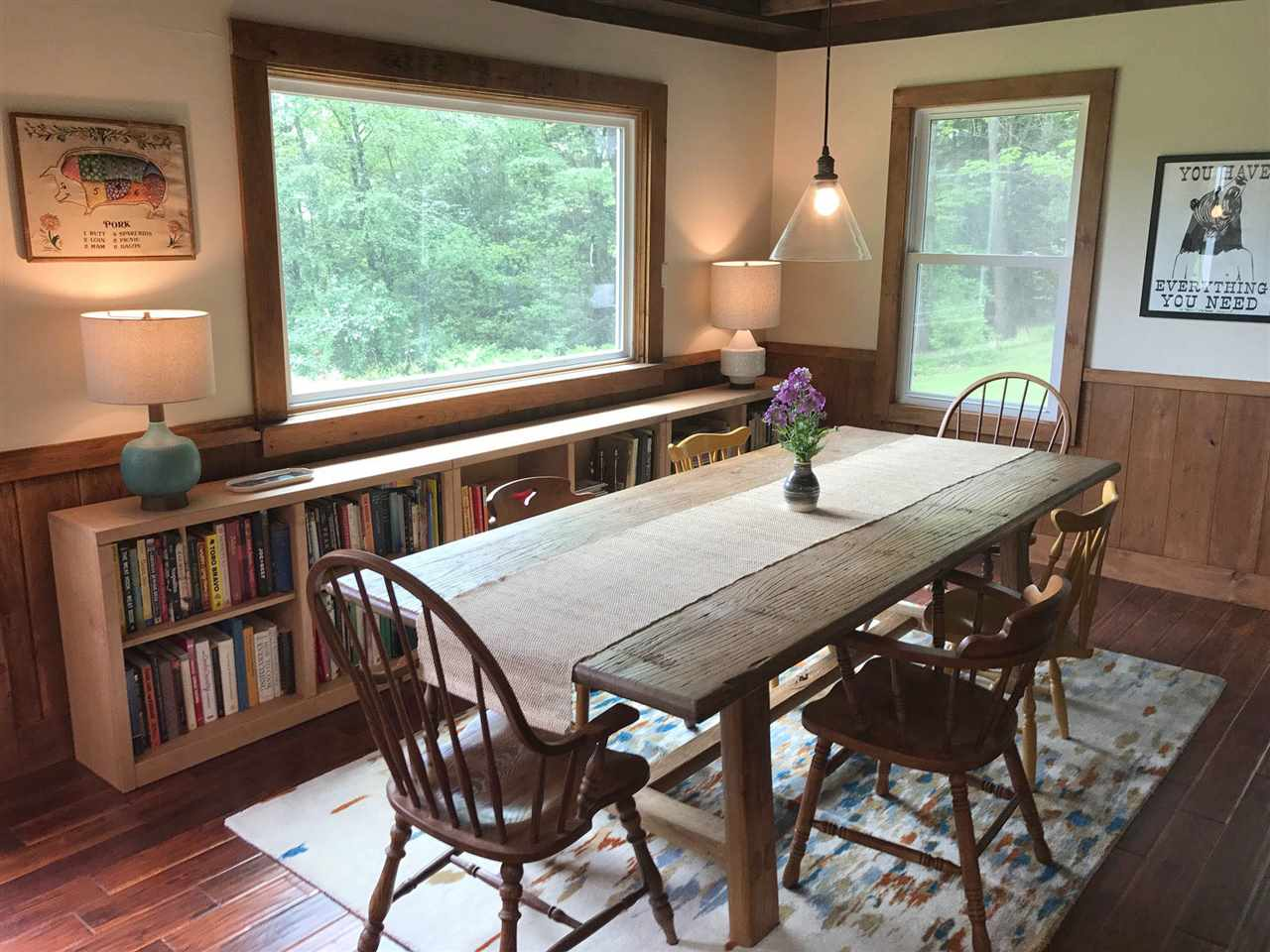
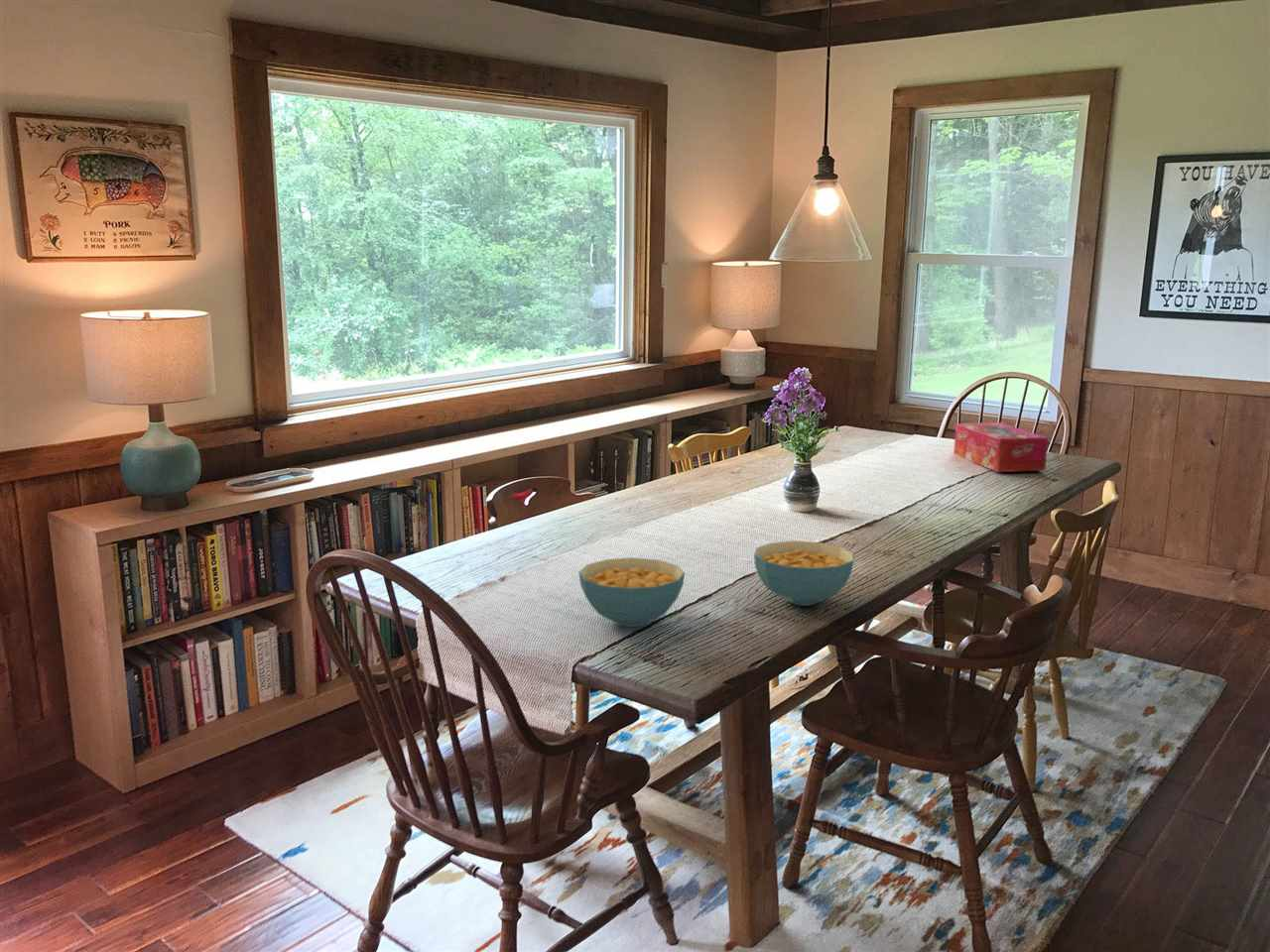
+ cereal bowl [753,539,855,607]
+ tissue box [953,421,1049,473]
+ cereal bowl [577,556,686,628]
